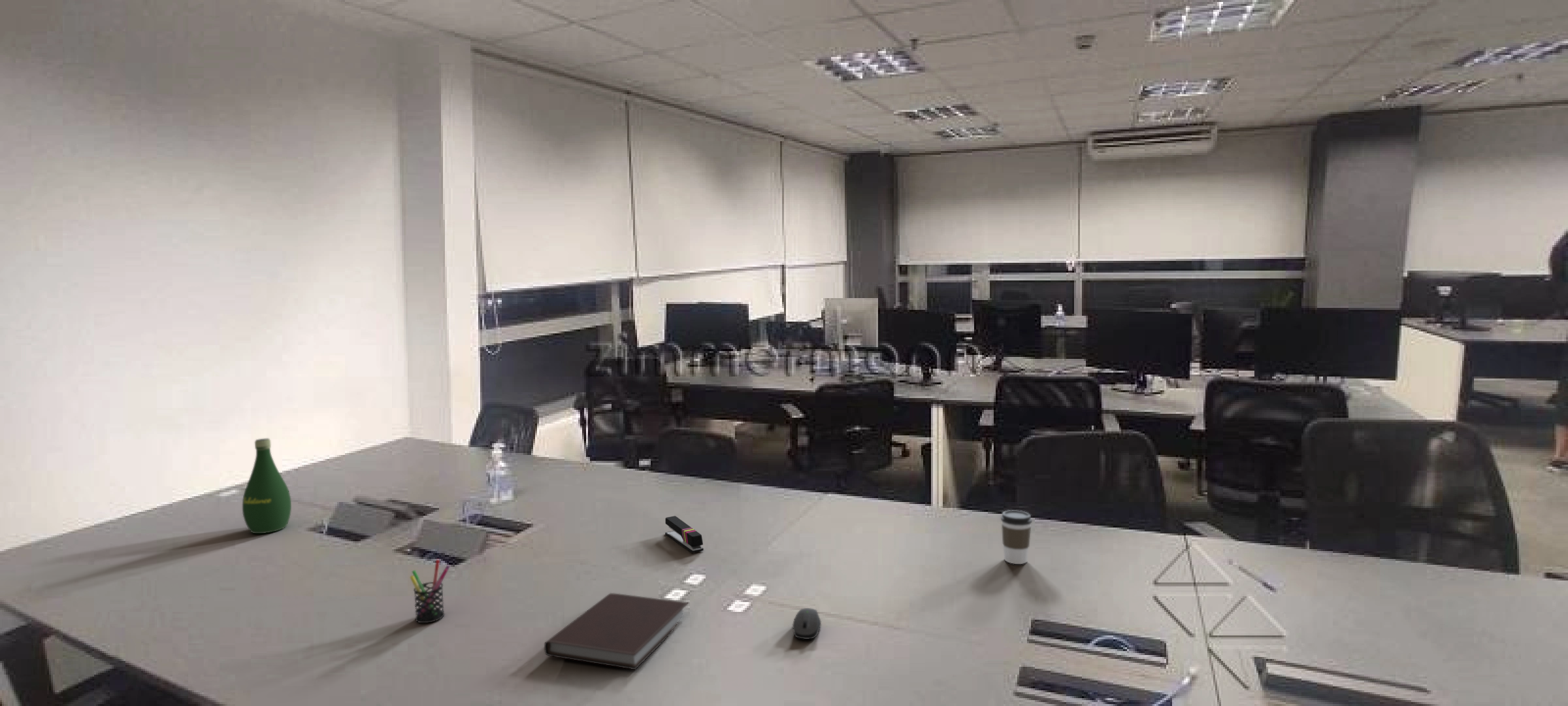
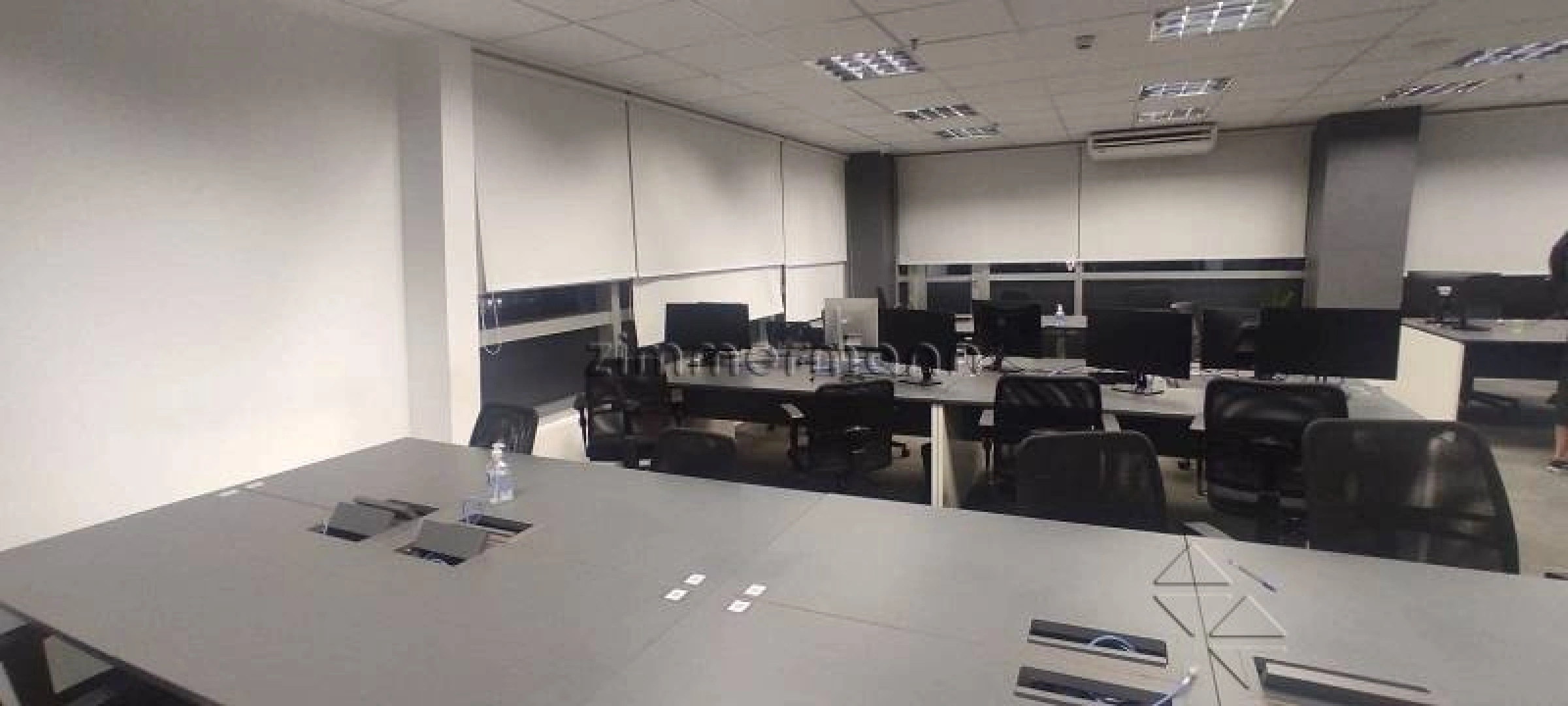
- bottle [242,438,292,534]
- pen holder [409,559,451,624]
- notebook [544,592,689,671]
- computer mouse [792,607,822,640]
- coffee cup [1000,509,1033,565]
- stapler [664,515,704,554]
